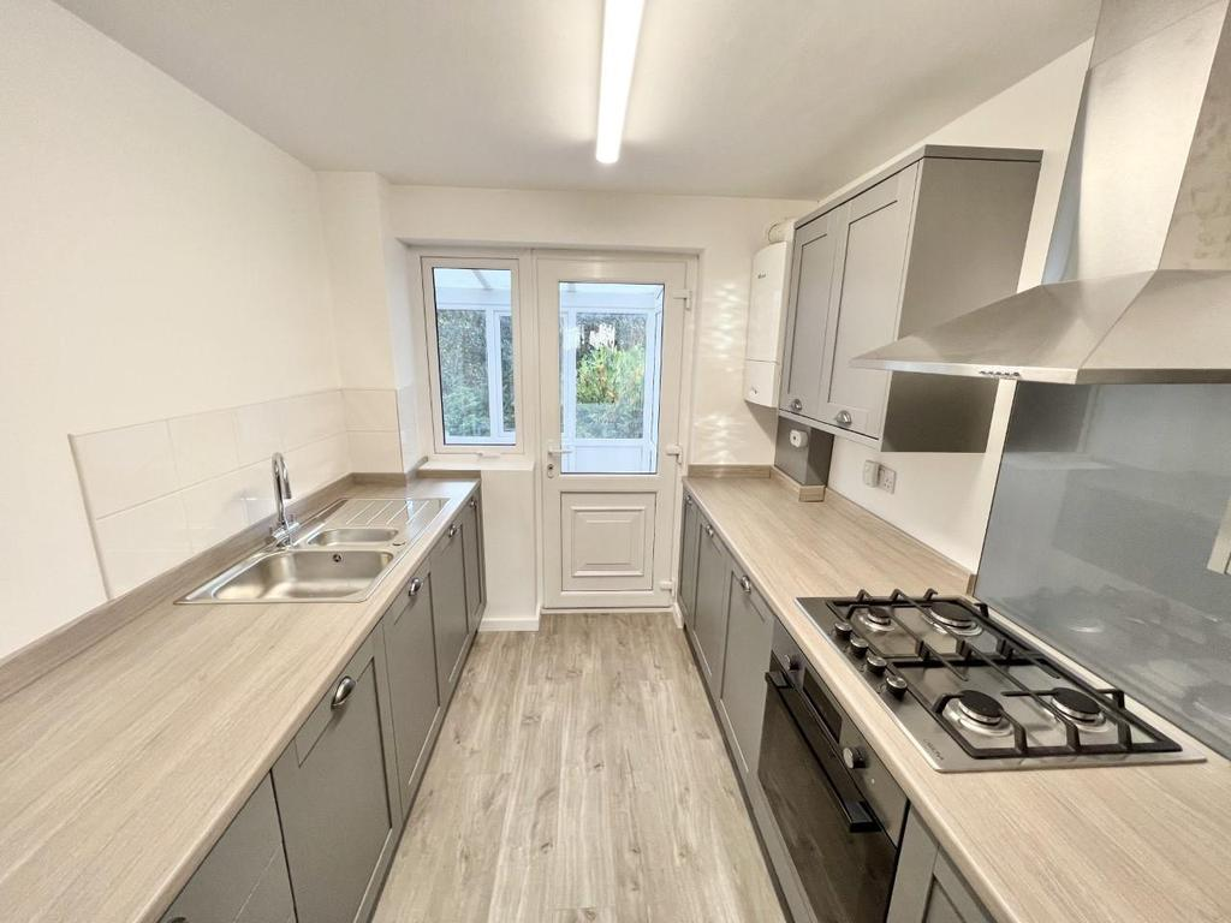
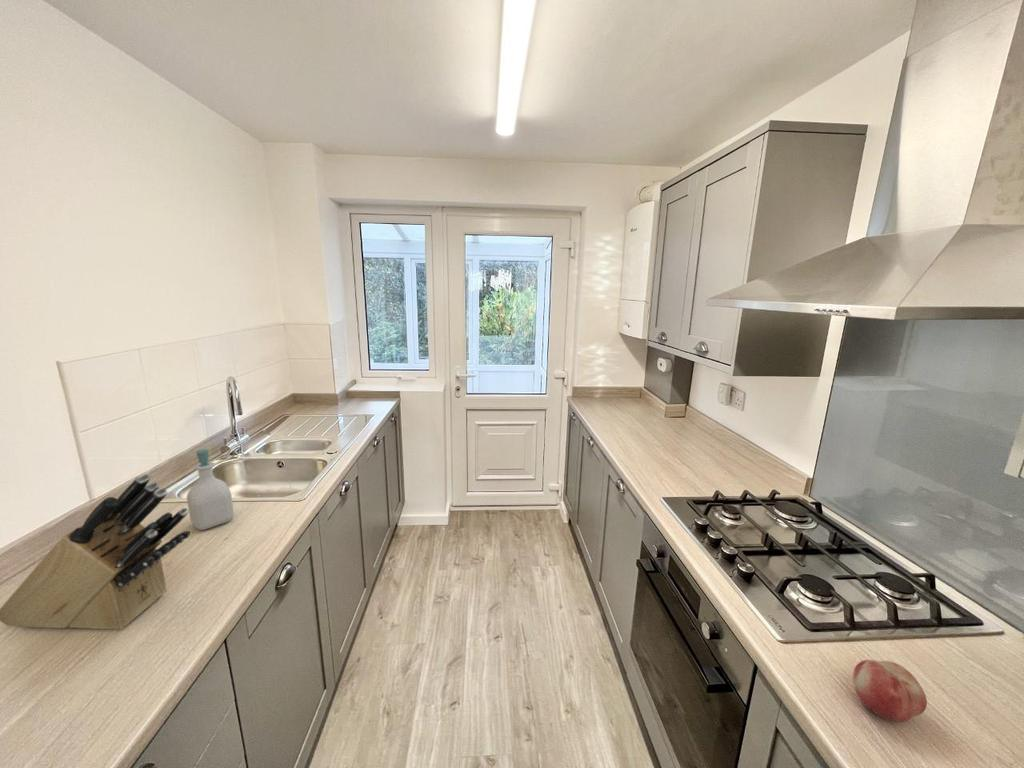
+ knife block [0,473,191,630]
+ soap bottle [186,448,235,531]
+ fruit [852,659,928,723]
